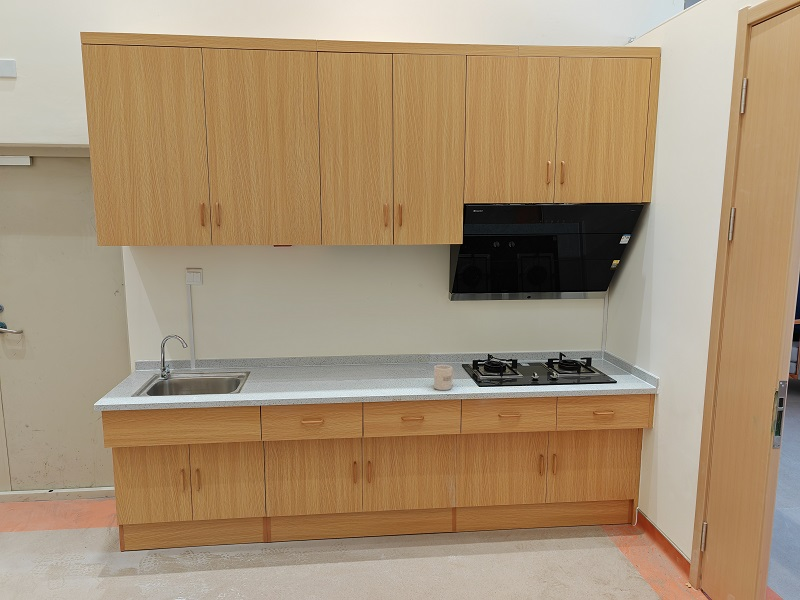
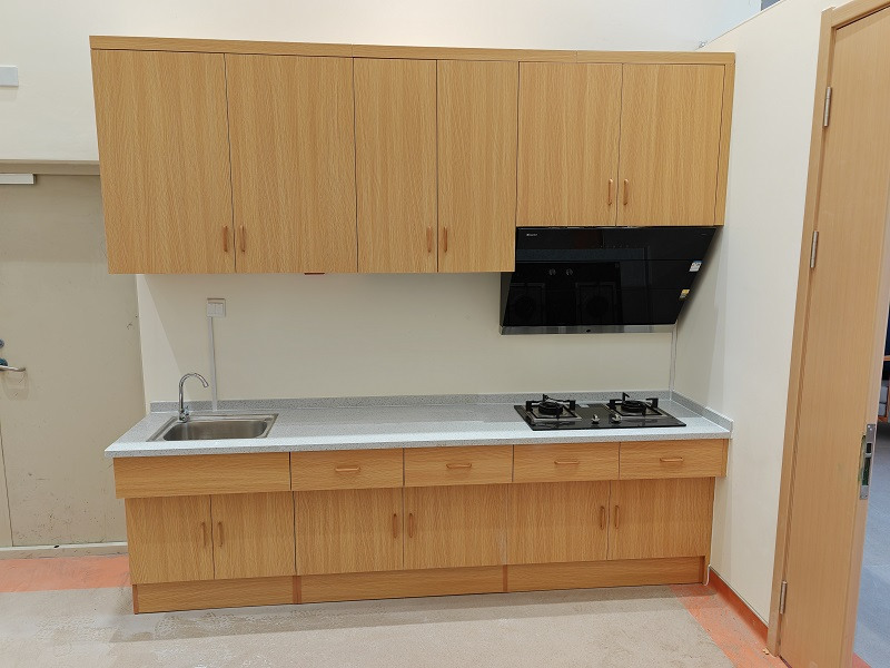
- mug [433,364,455,391]
